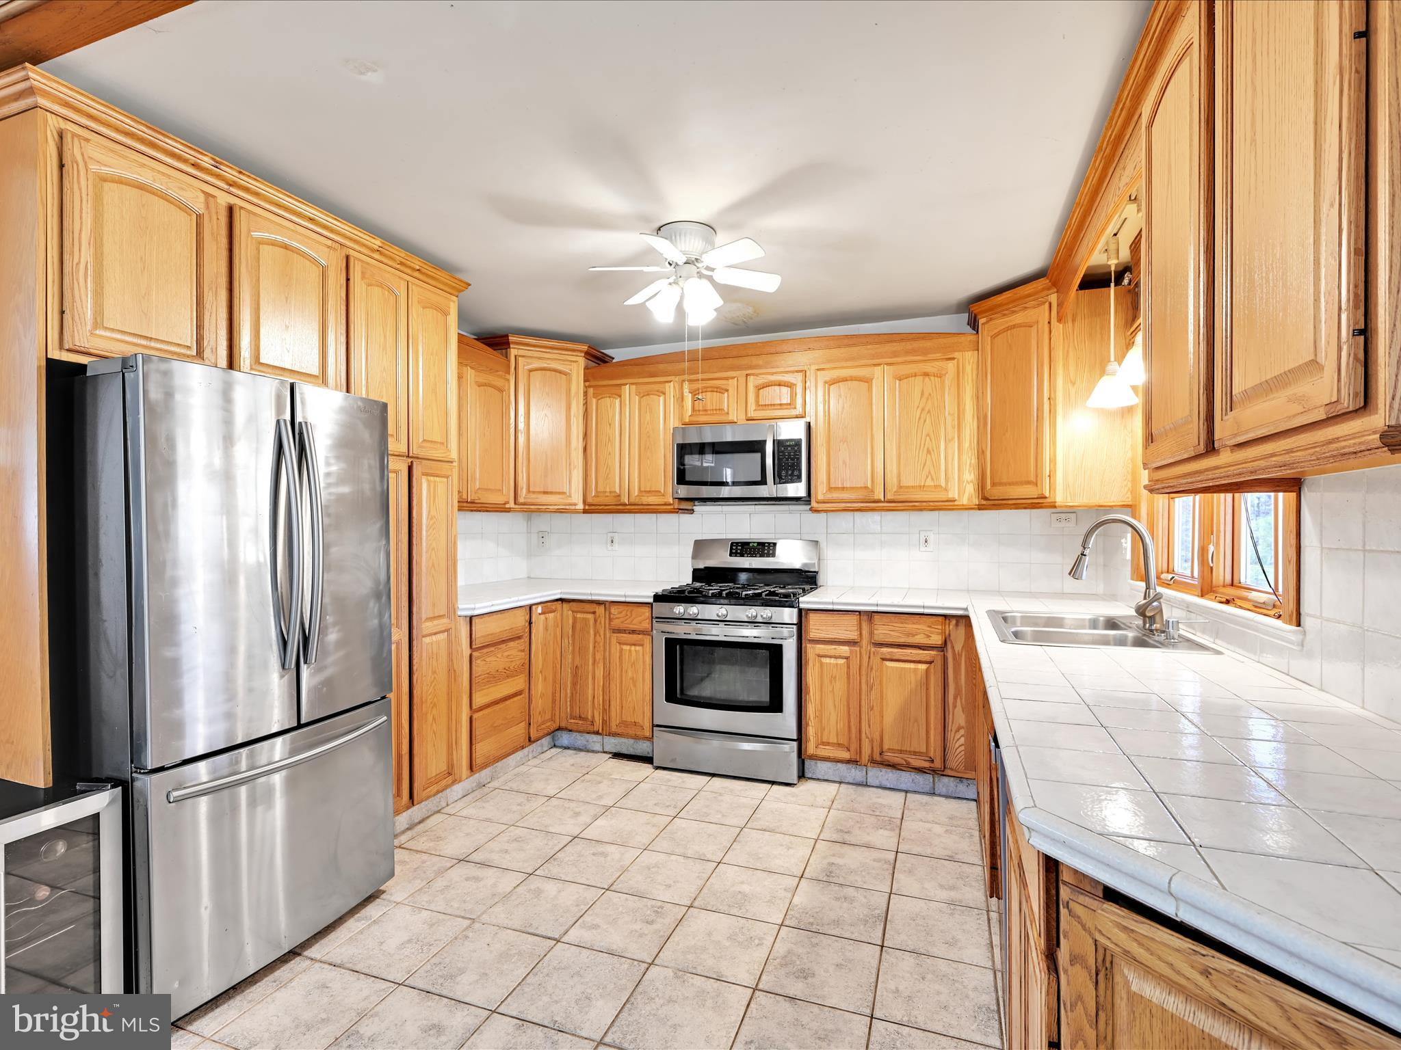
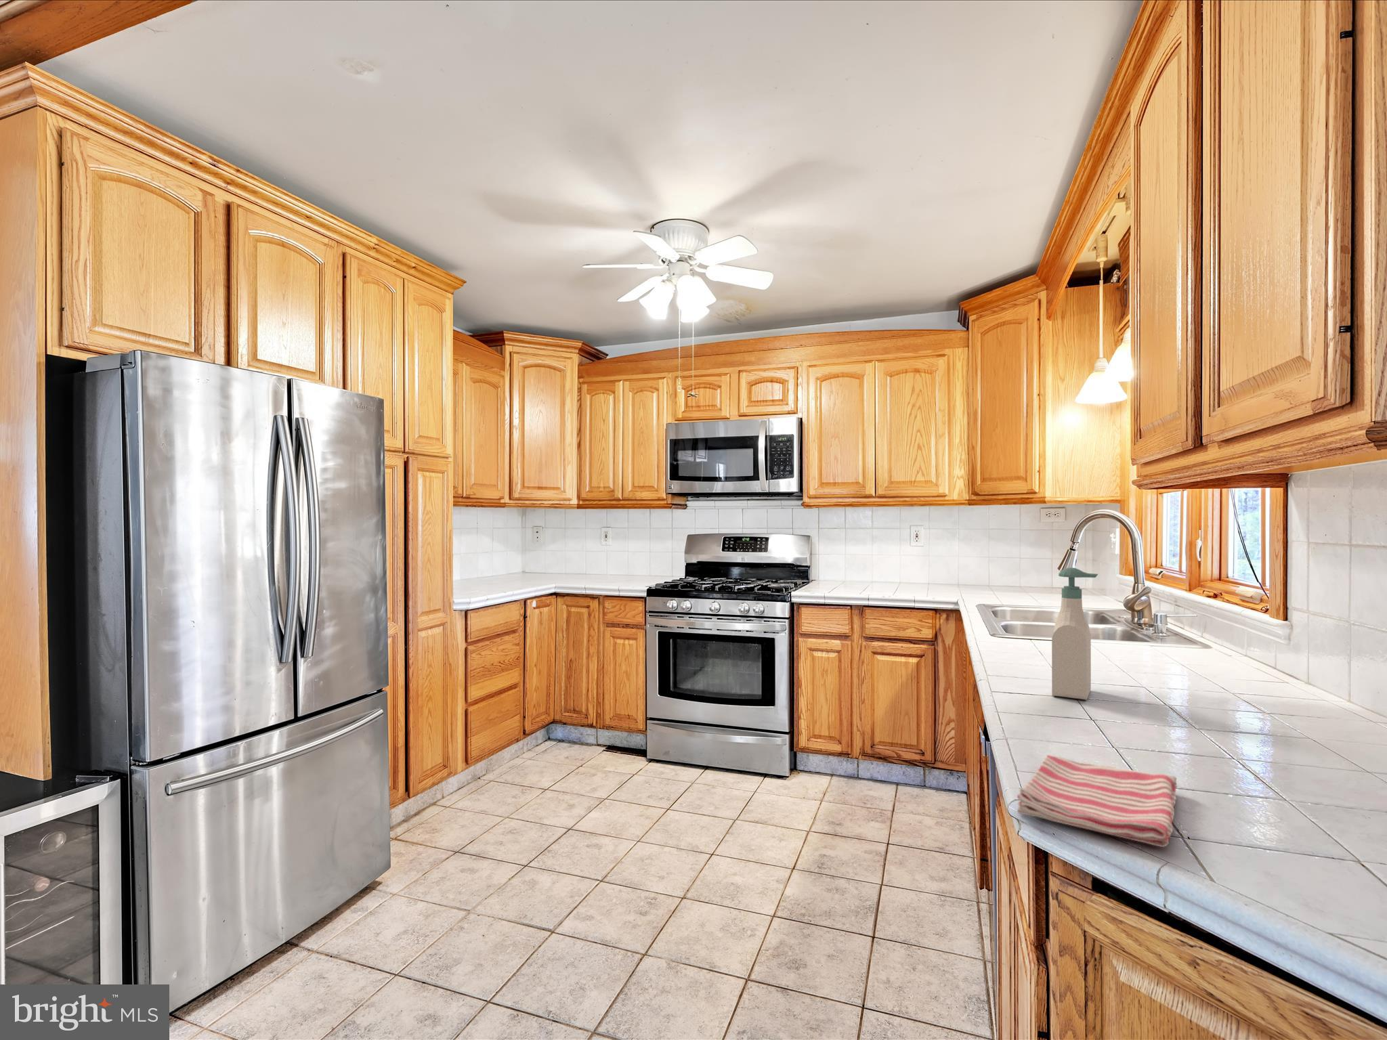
+ dish towel [1017,754,1177,848]
+ soap bottle [1051,567,1099,700]
